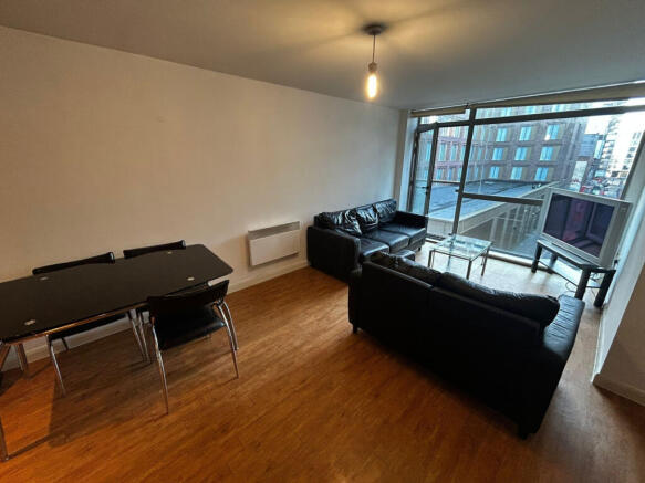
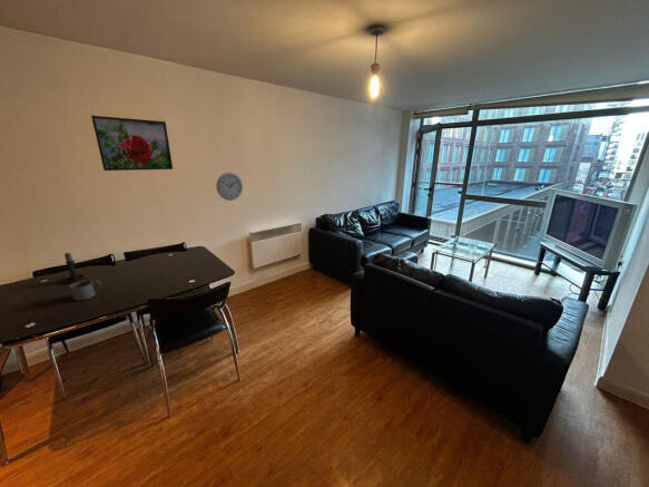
+ mug [68,279,102,302]
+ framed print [90,115,174,172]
+ candle holder [56,252,87,283]
+ wall clock [215,172,244,202]
